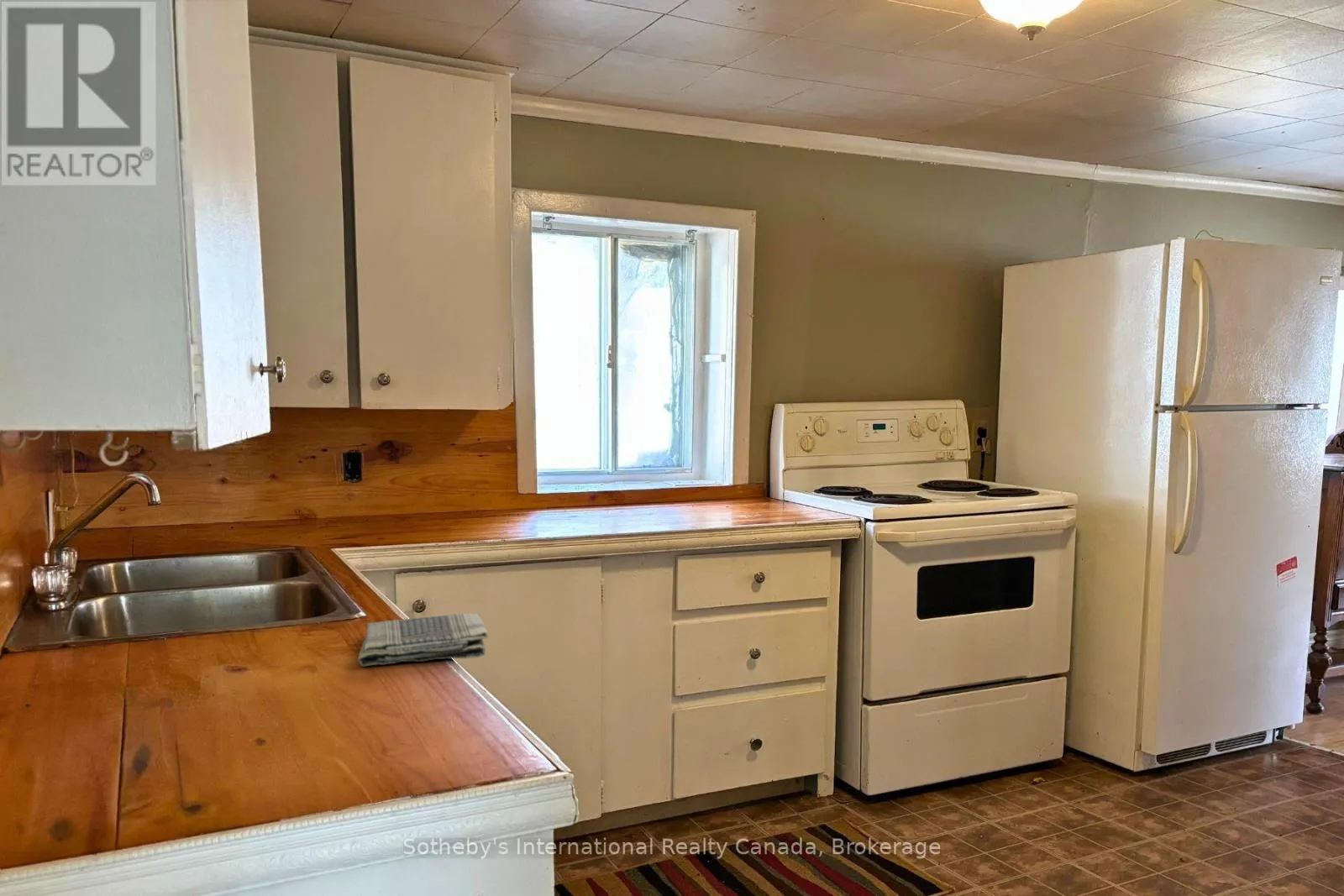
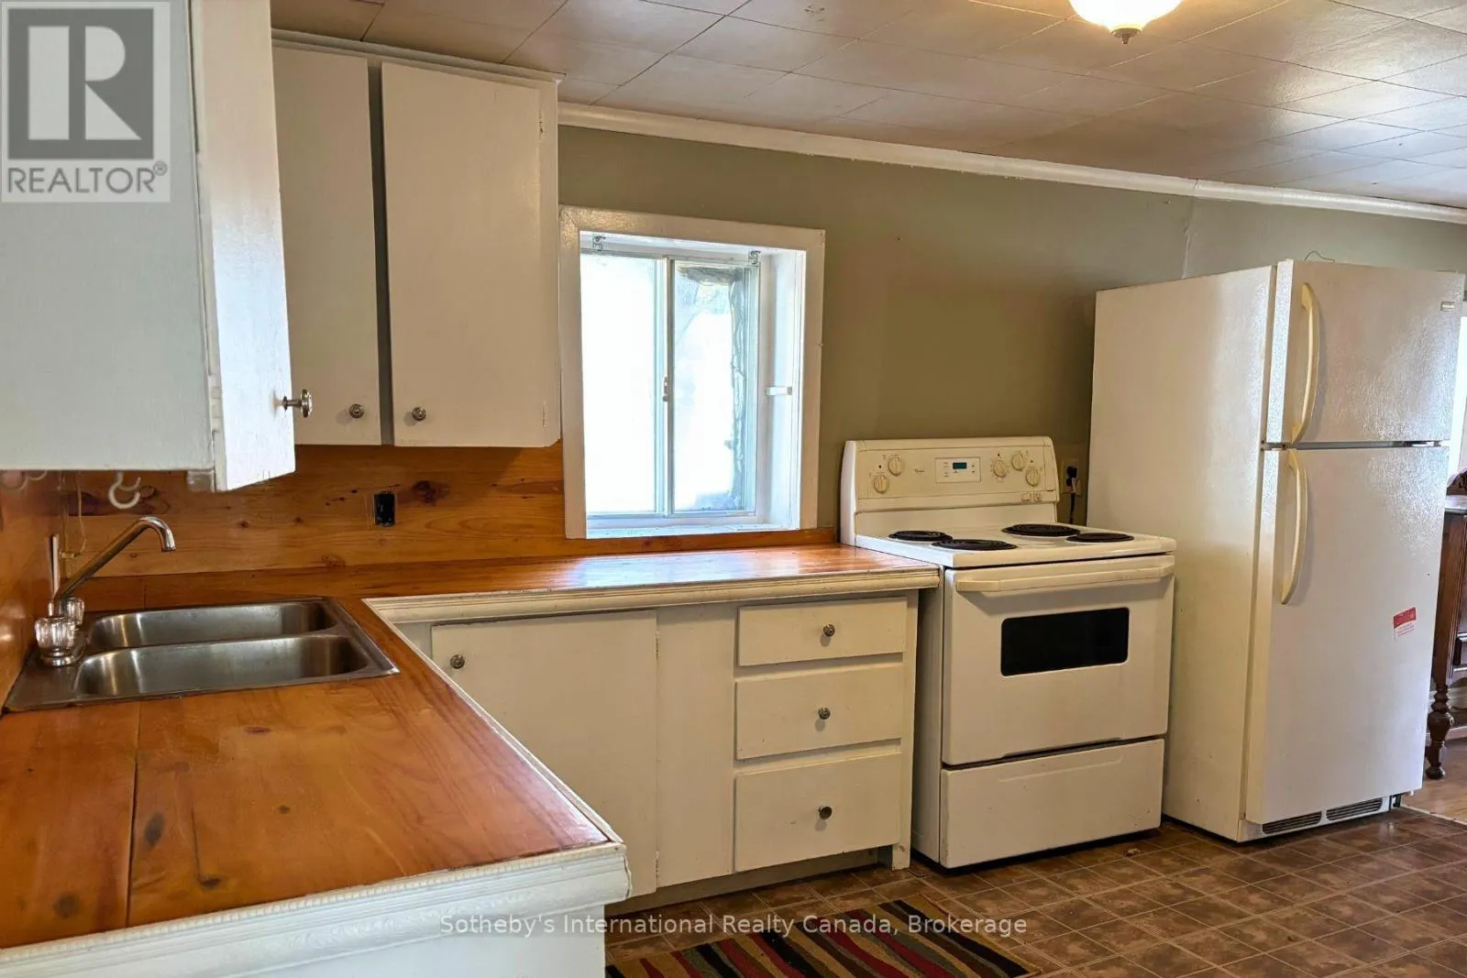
- dish towel [357,612,489,668]
